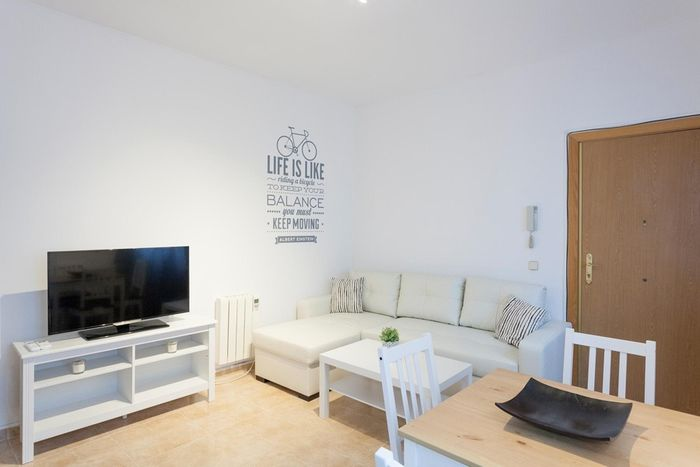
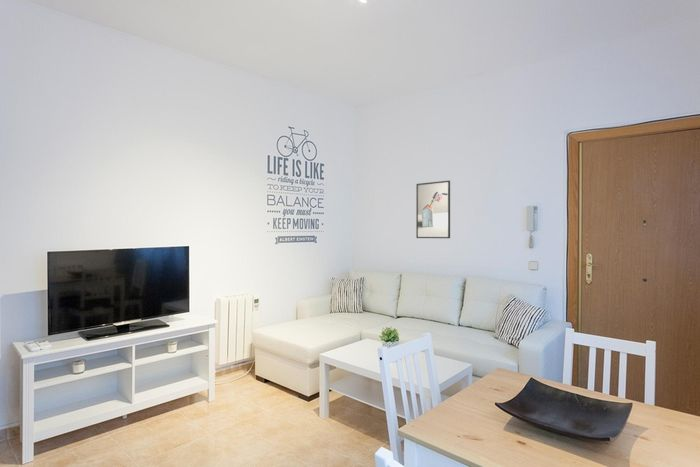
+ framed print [415,180,451,239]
